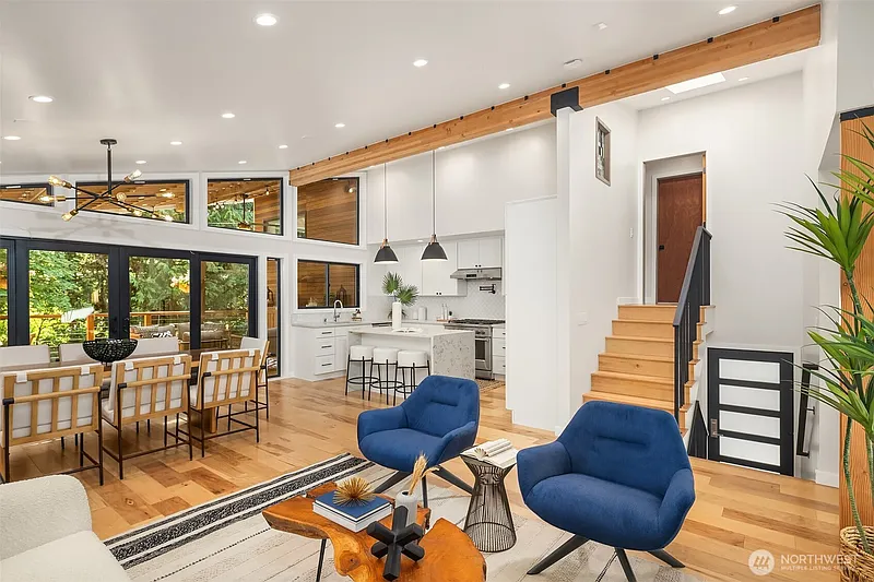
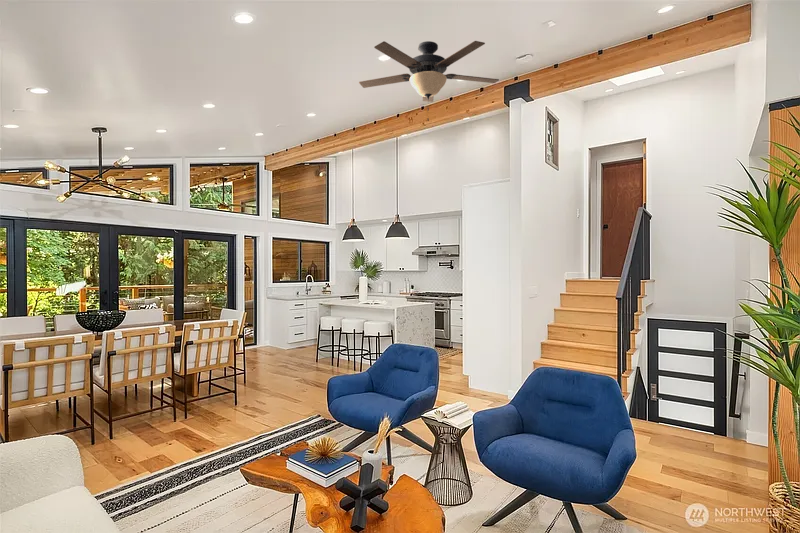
+ ceiling fan [358,40,500,122]
